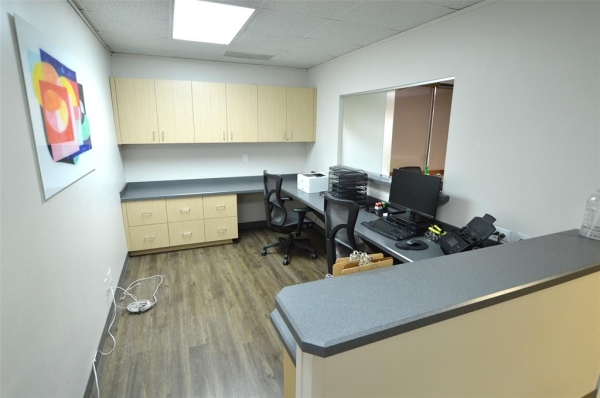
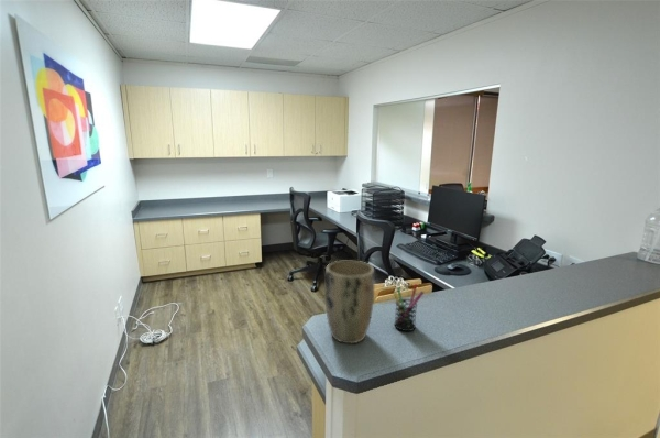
+ plant pot [323,260,376,344]
+ pen holder [393,283,425,332]
